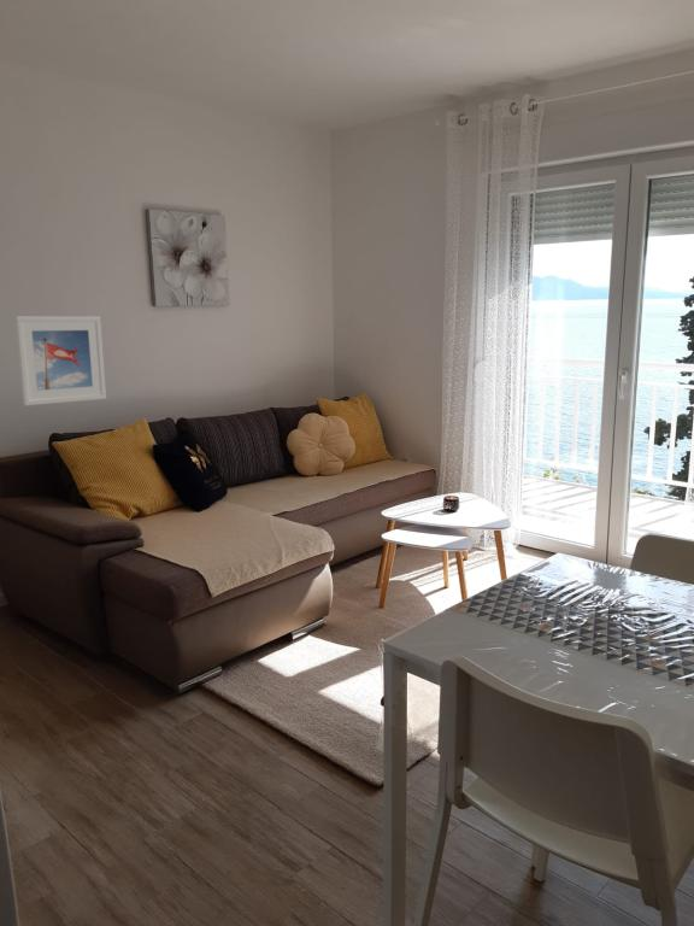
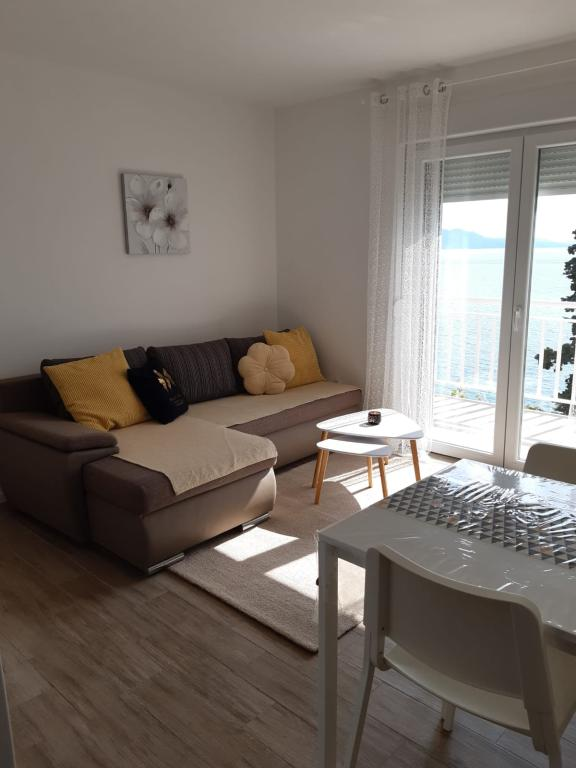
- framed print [13,315,107,406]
